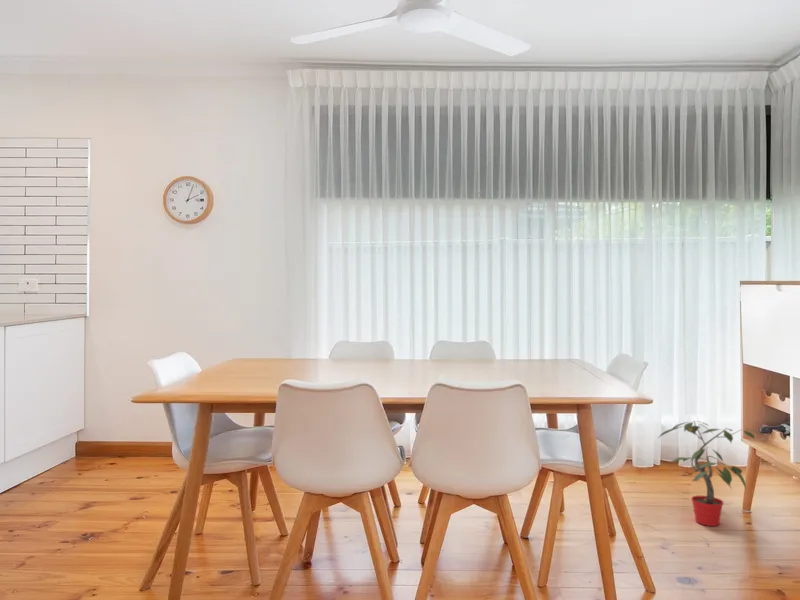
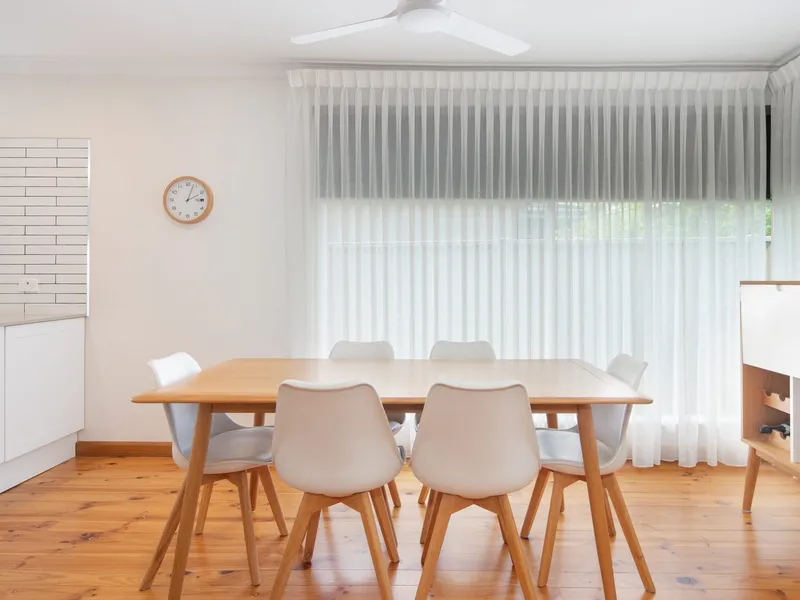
- potted plant [657,420,767,527]
